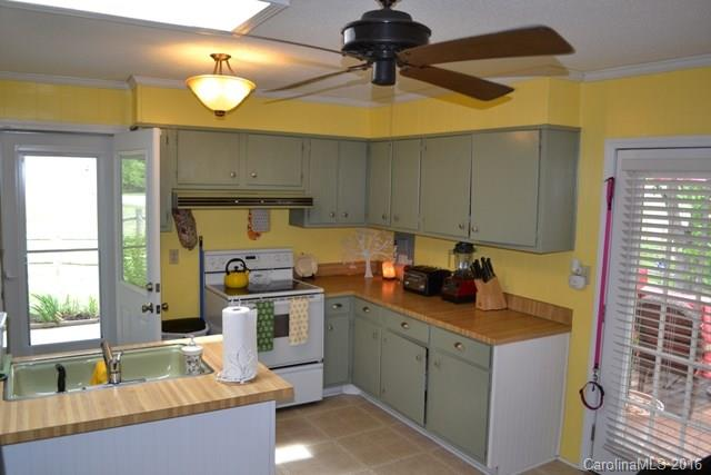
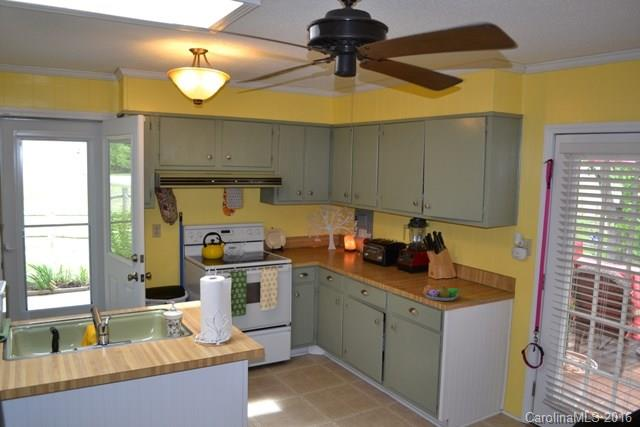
+ fruit bowl [422,284,462,302]
